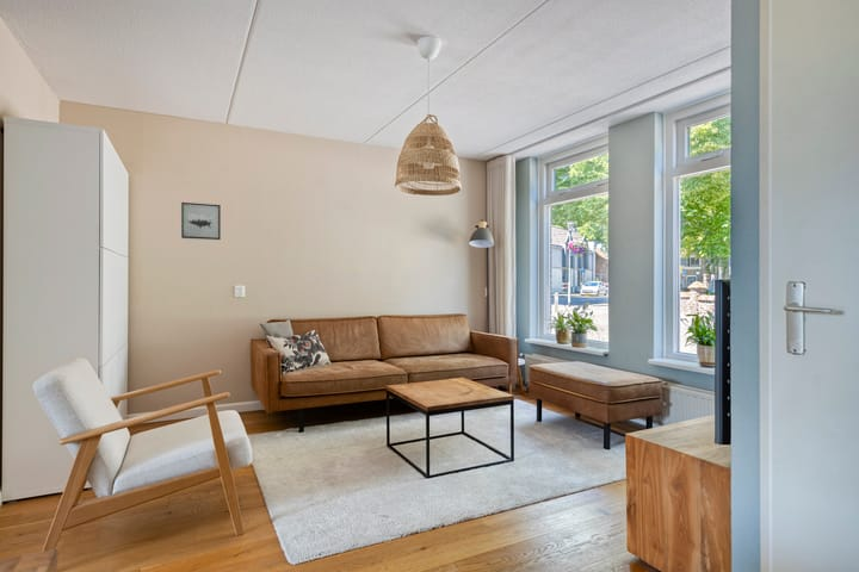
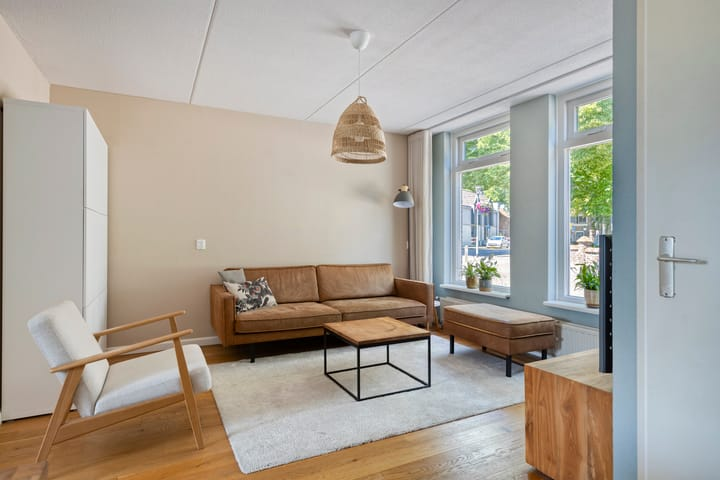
- wall art [180,201,222,241]
